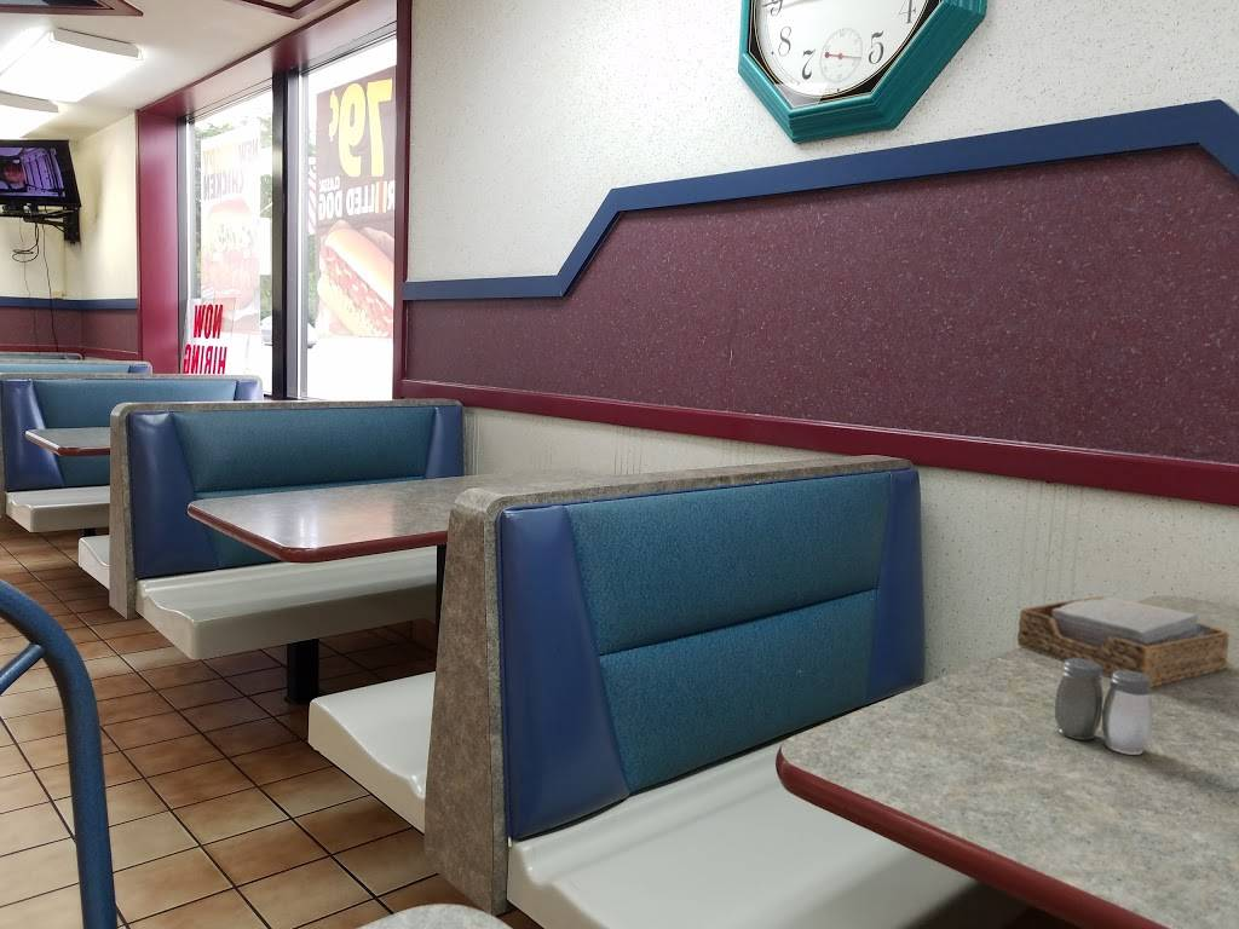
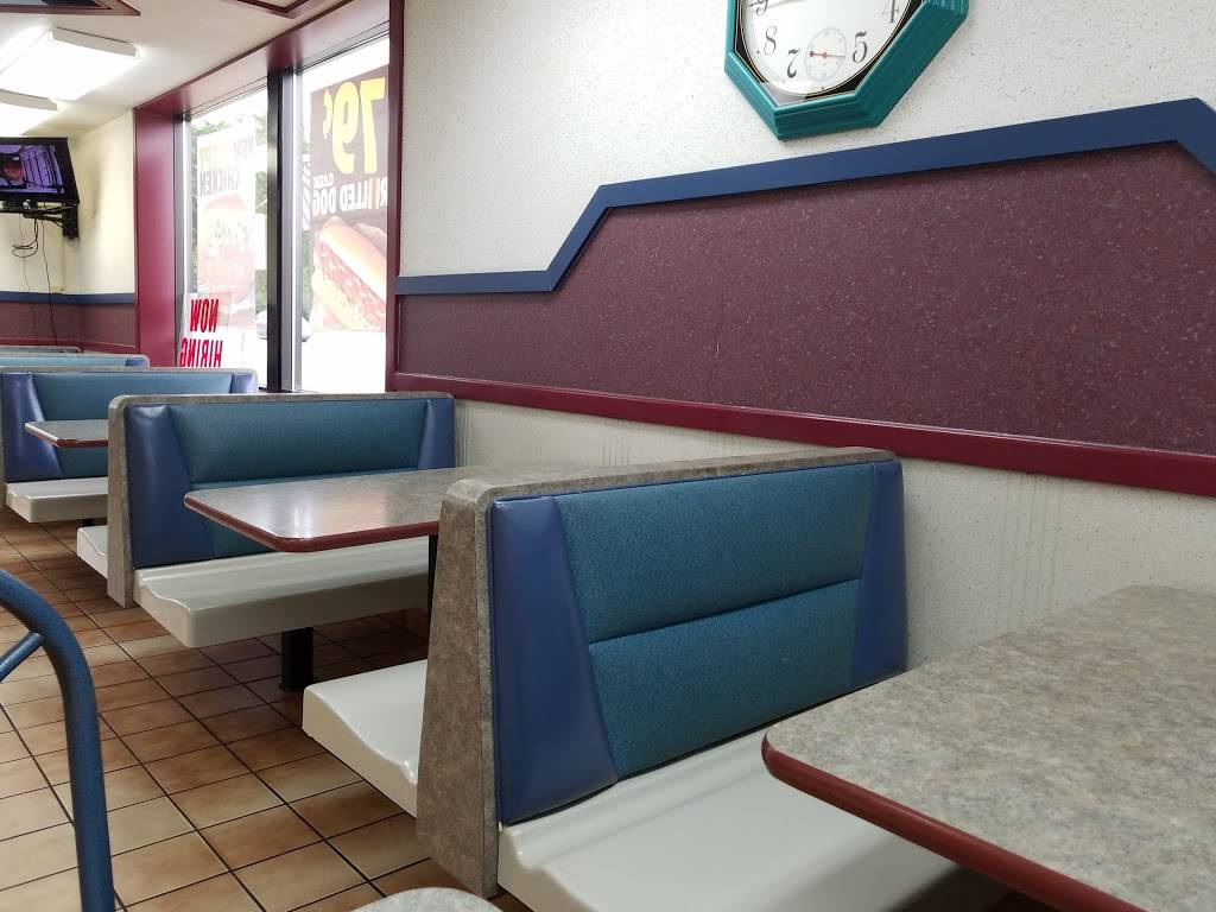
- salt and pepper shaker [1054,658,1154,756]
- napkin holder [1016,596,1231,688]
